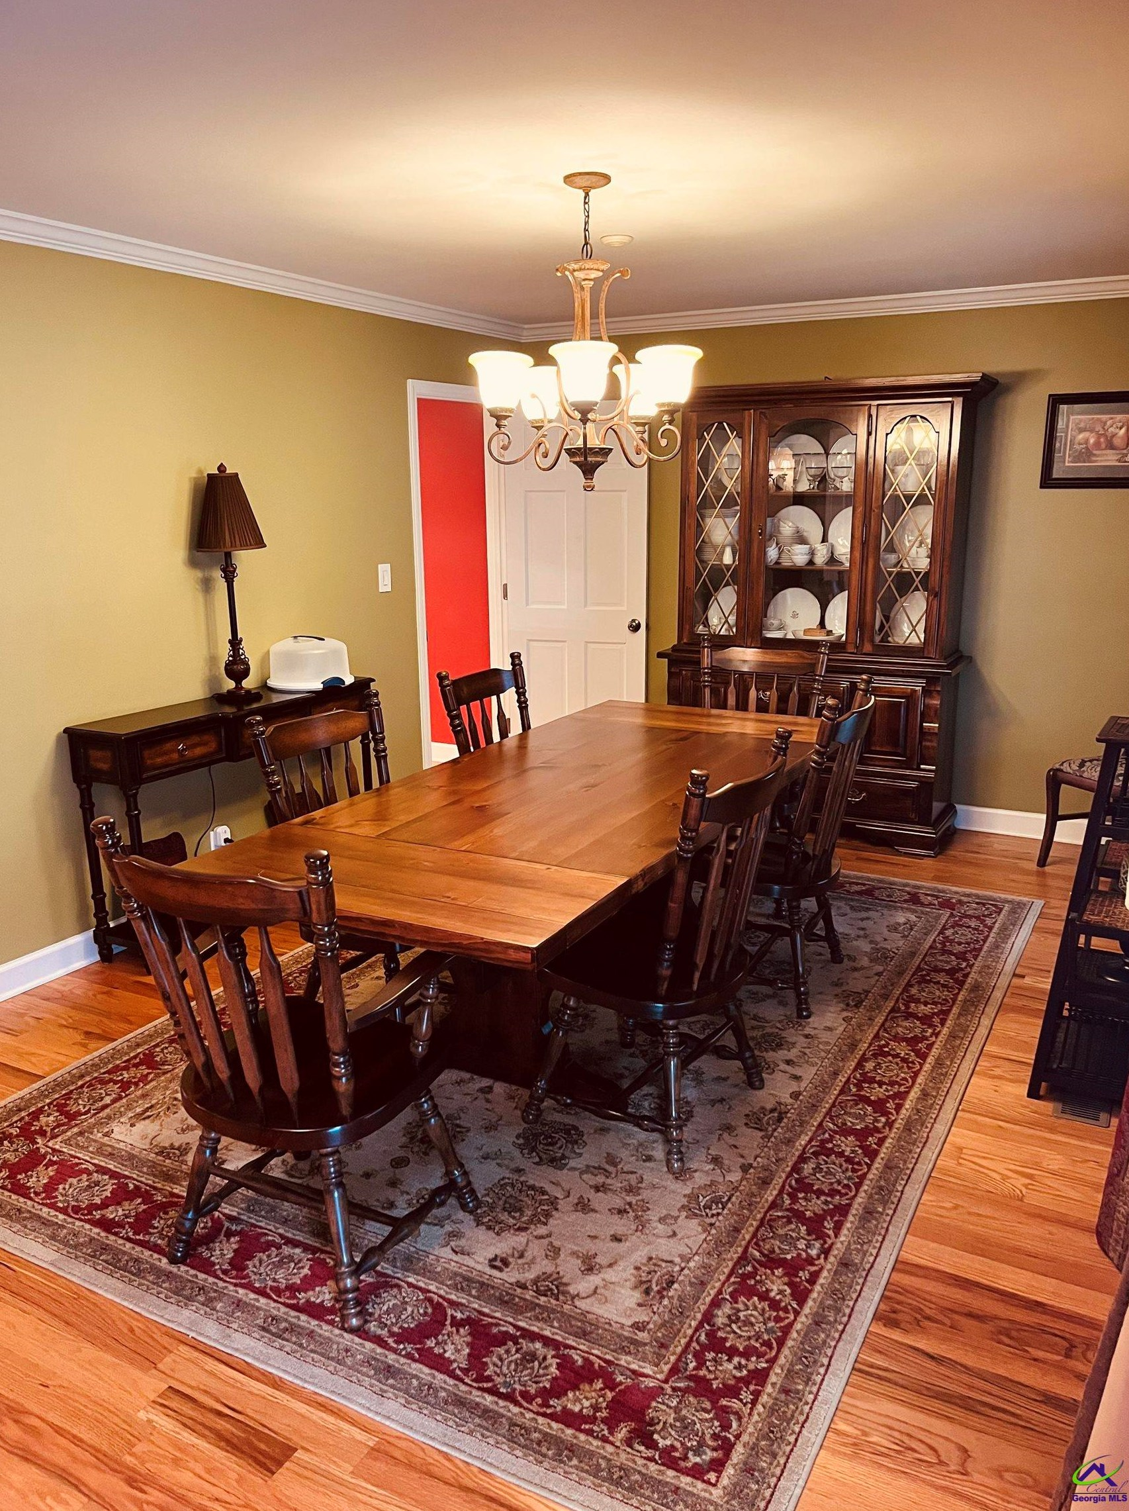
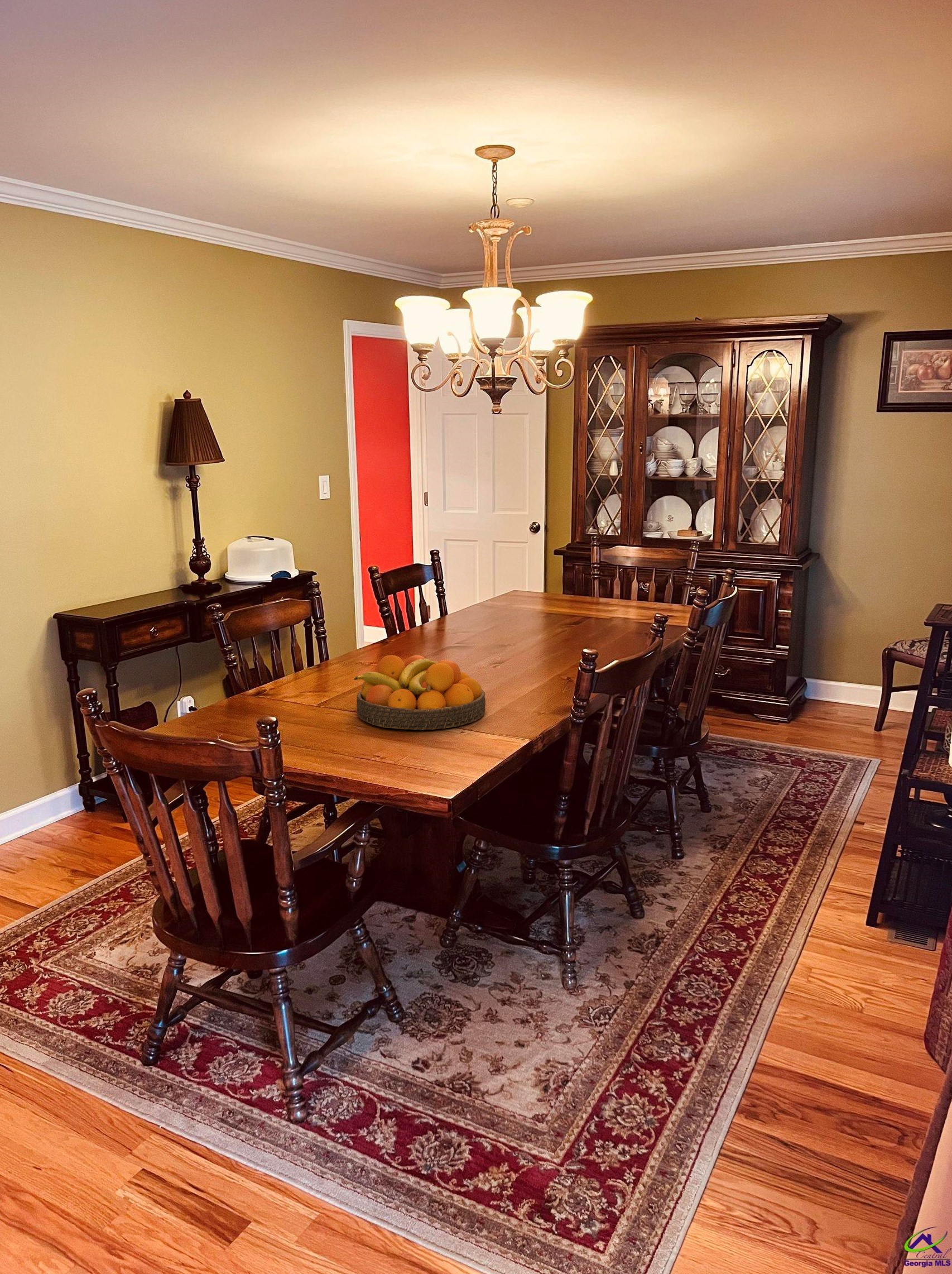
+ fruit bowl [353,655,486,730]
